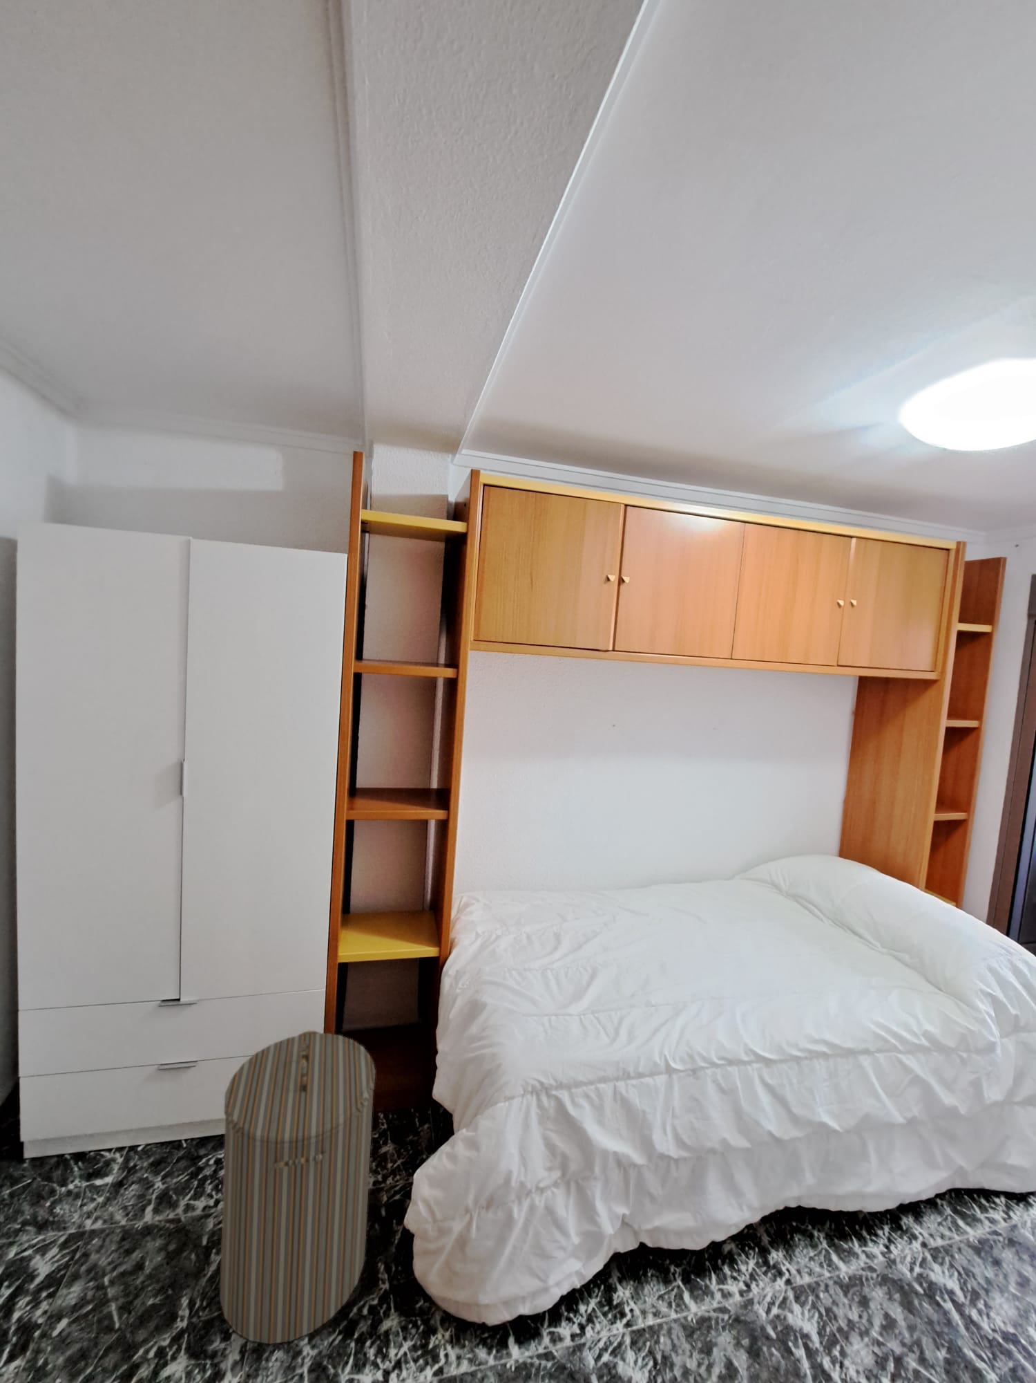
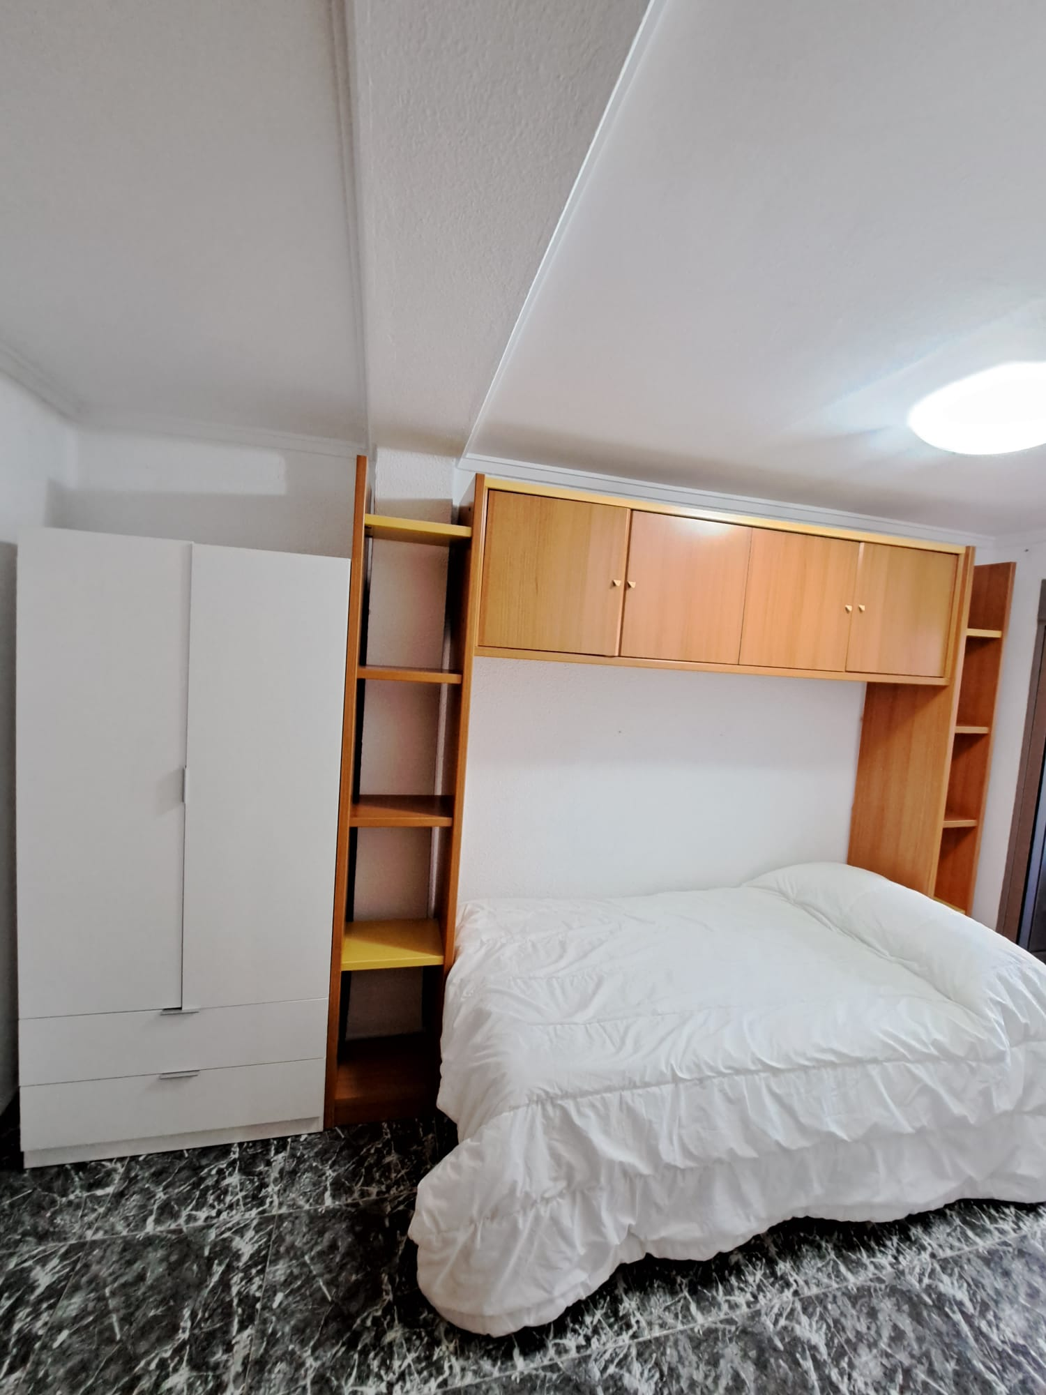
- laundry hamper [219,1030,377,1345]
